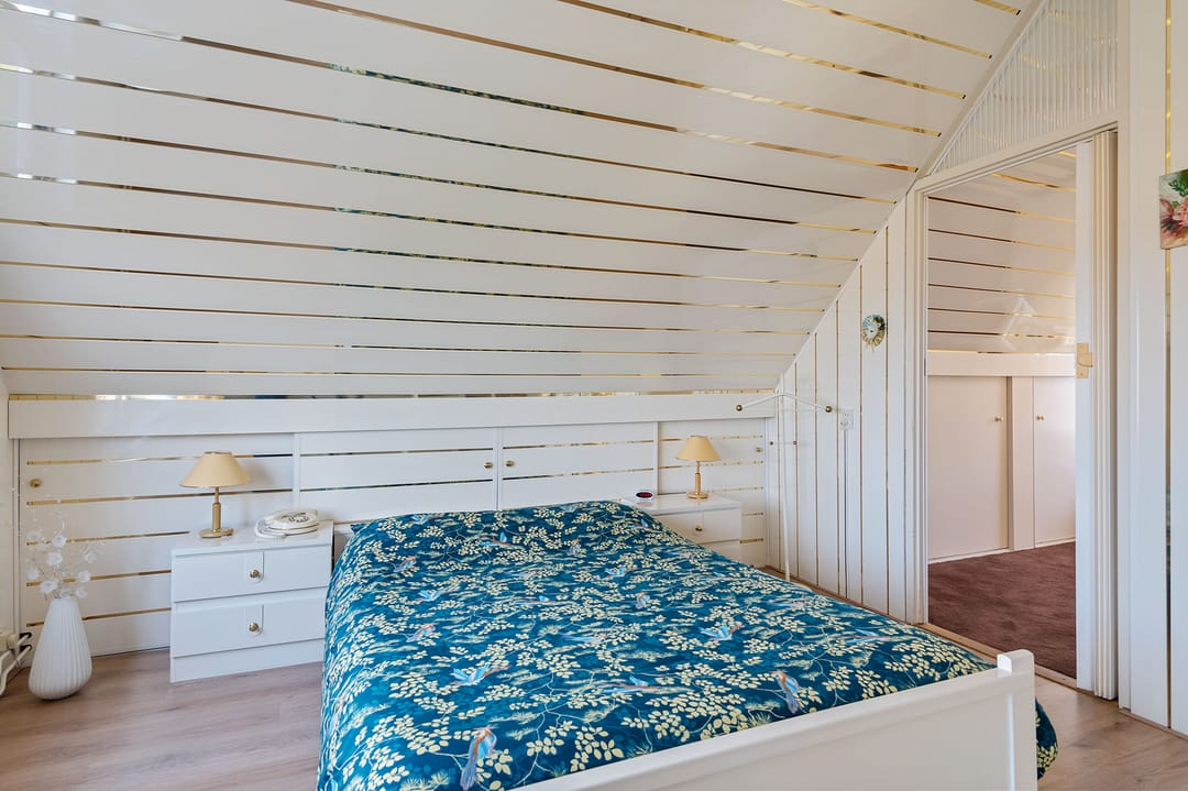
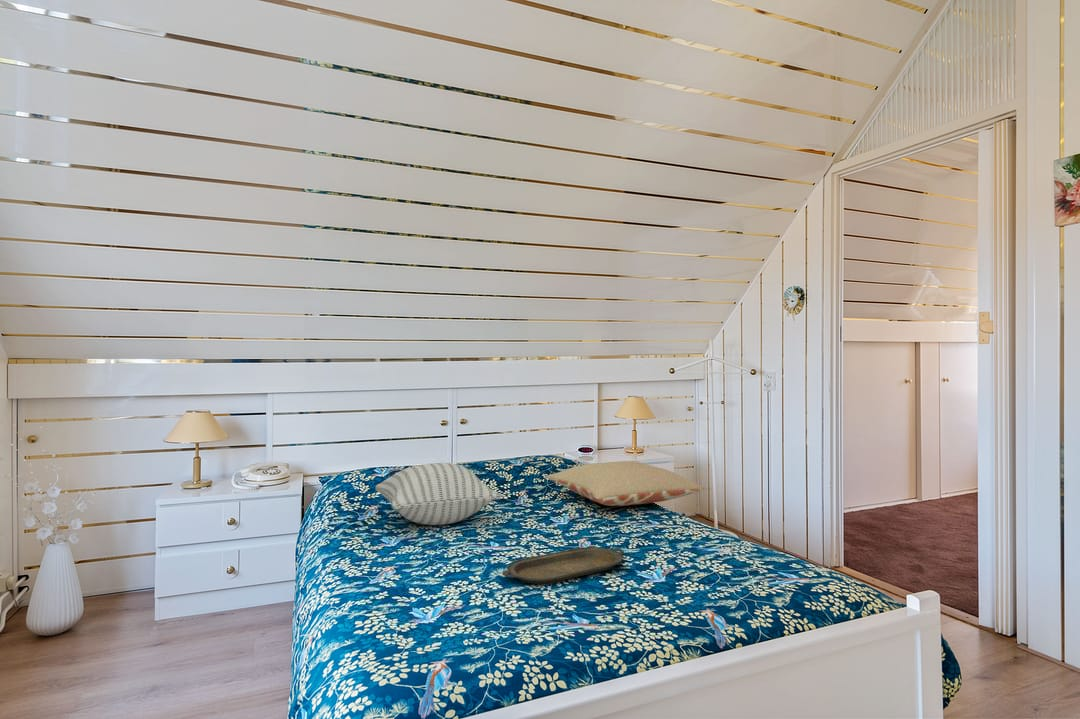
+ serving tray [501,545,625,585]
+ pillow [374,462,502,526]
+ pillow [546,460,705,507]
